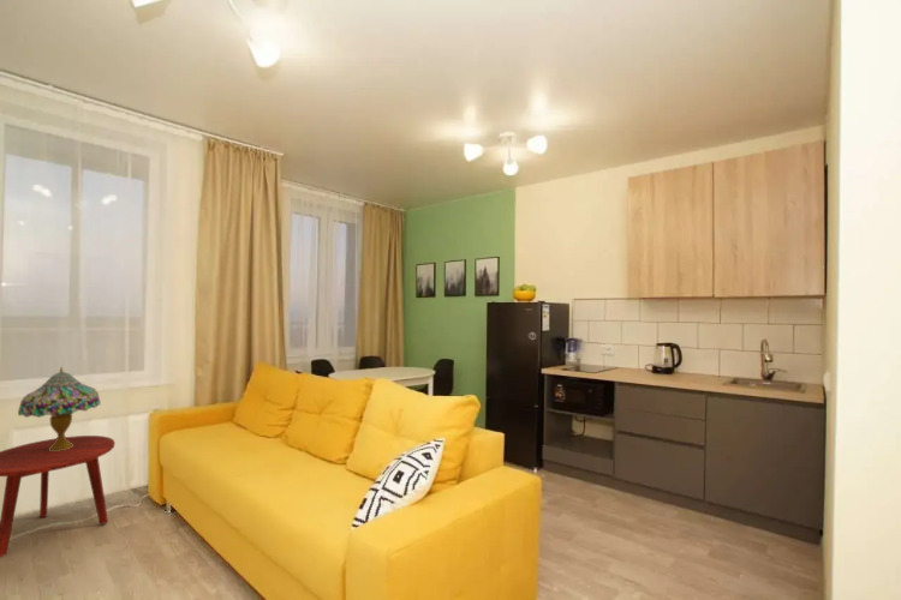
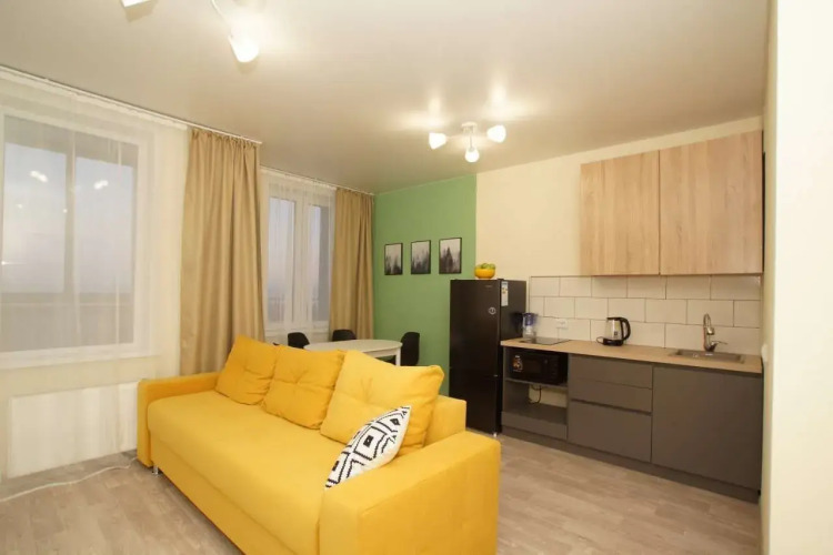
- side table [0,434,117,558]
- table lamp [17,366,102,451]
